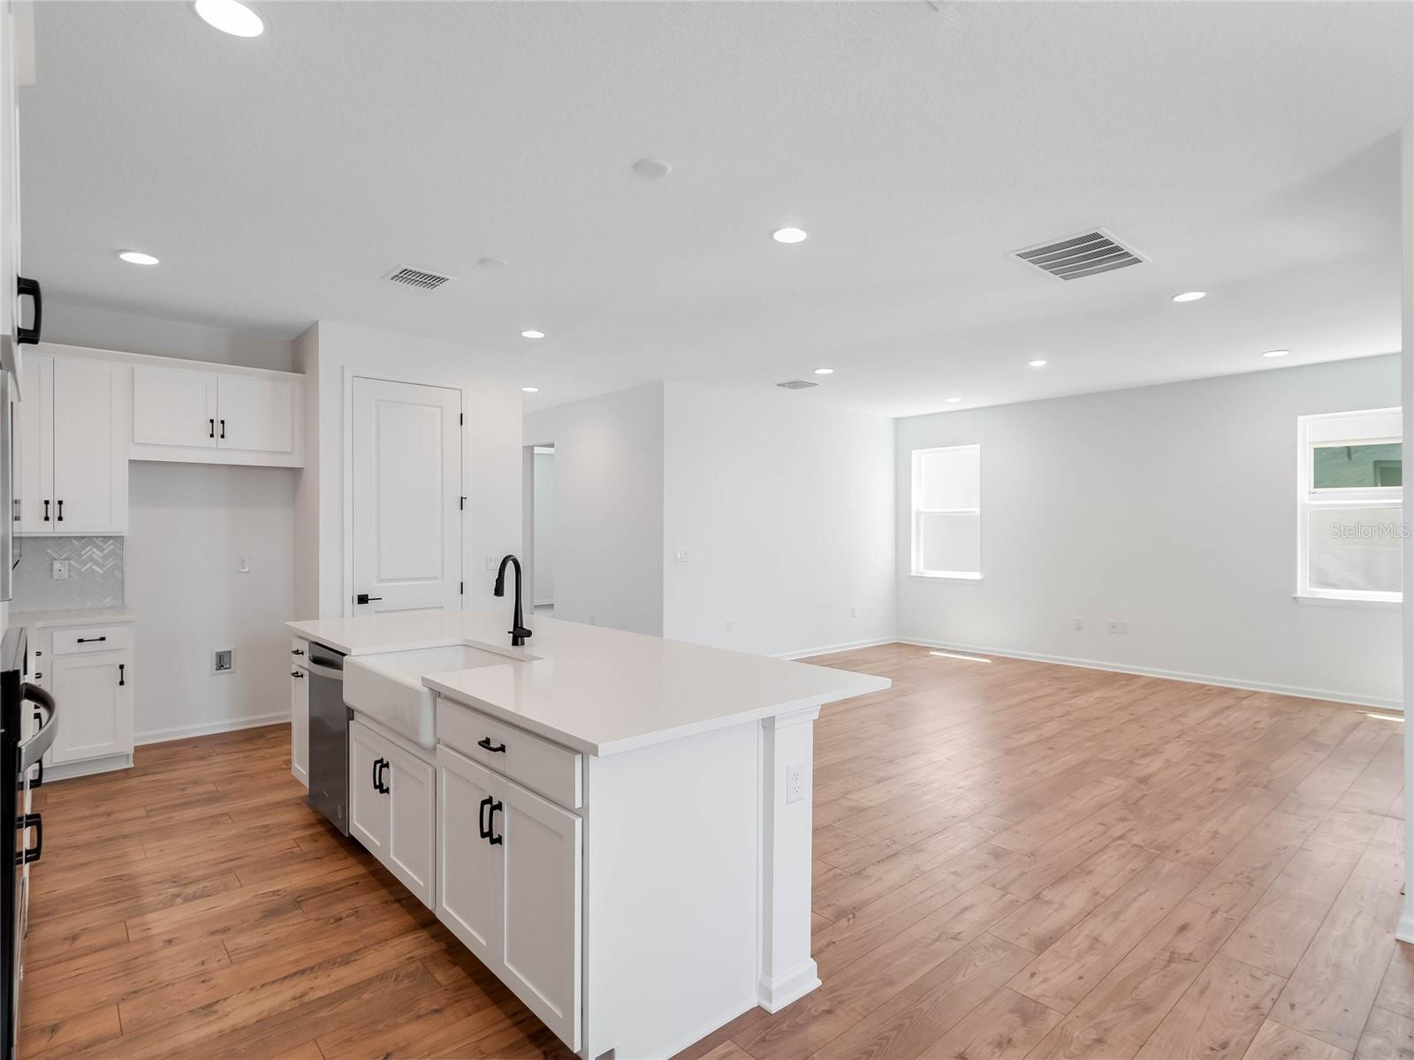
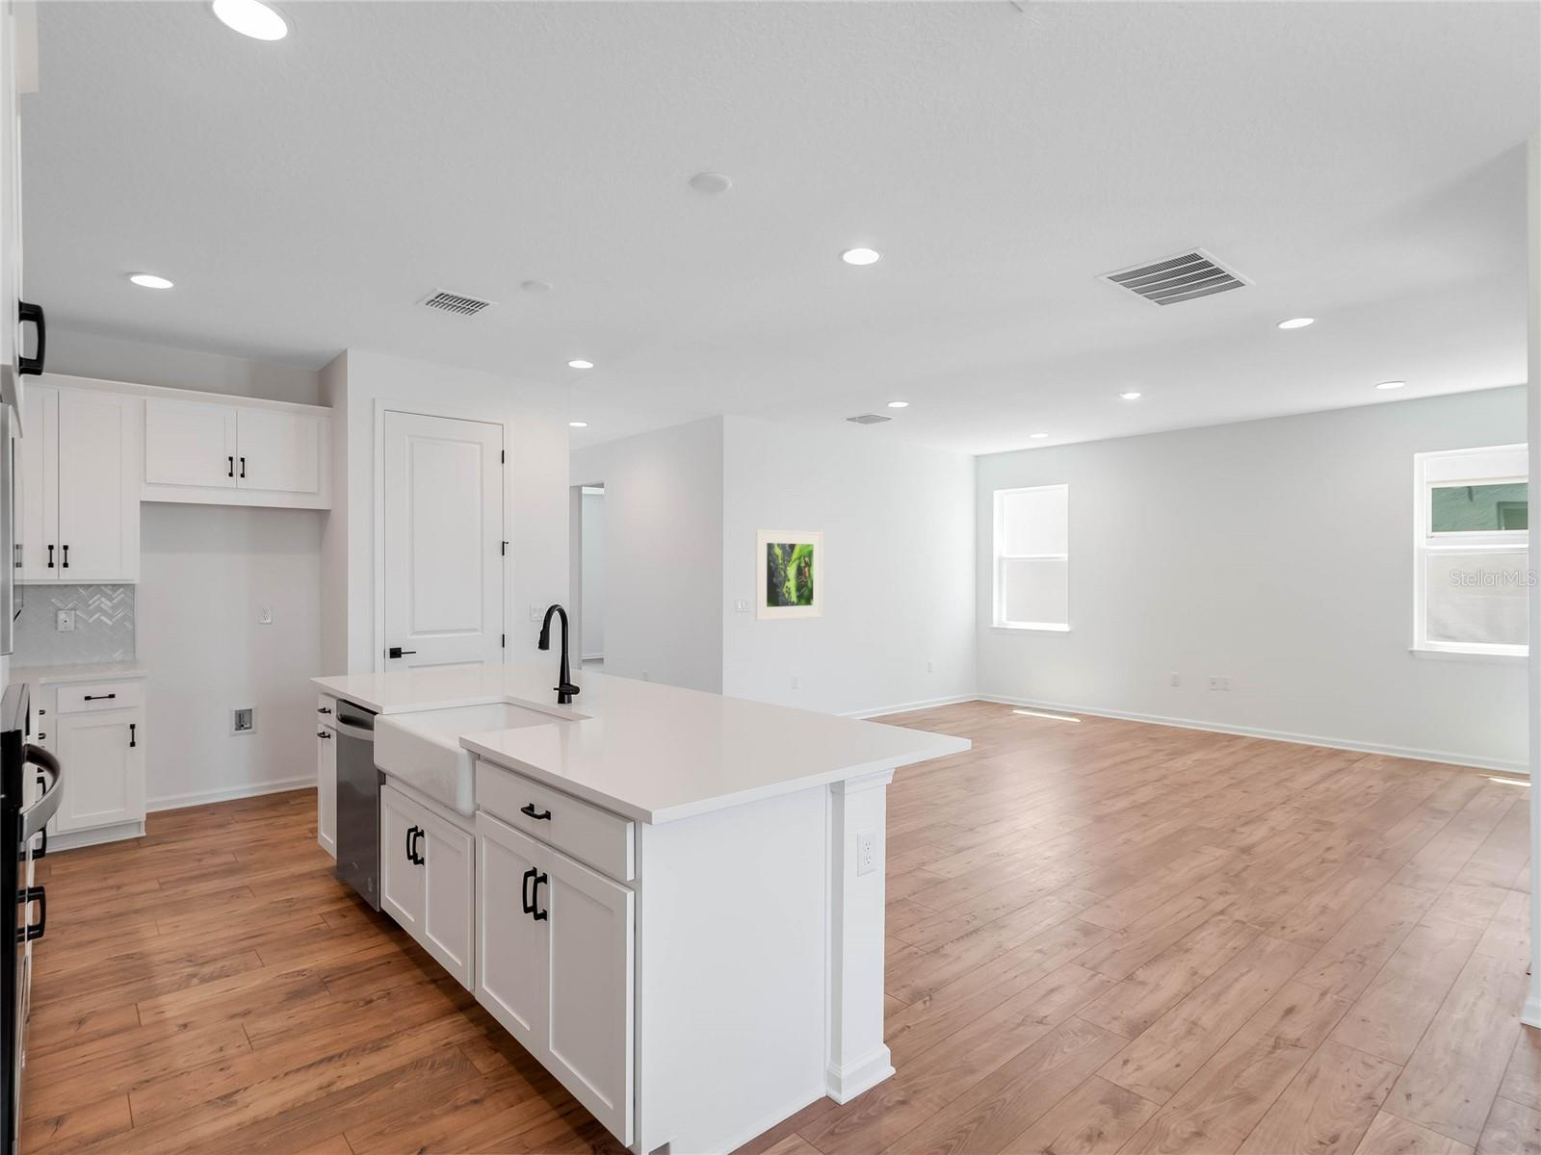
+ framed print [755,529,824,621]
